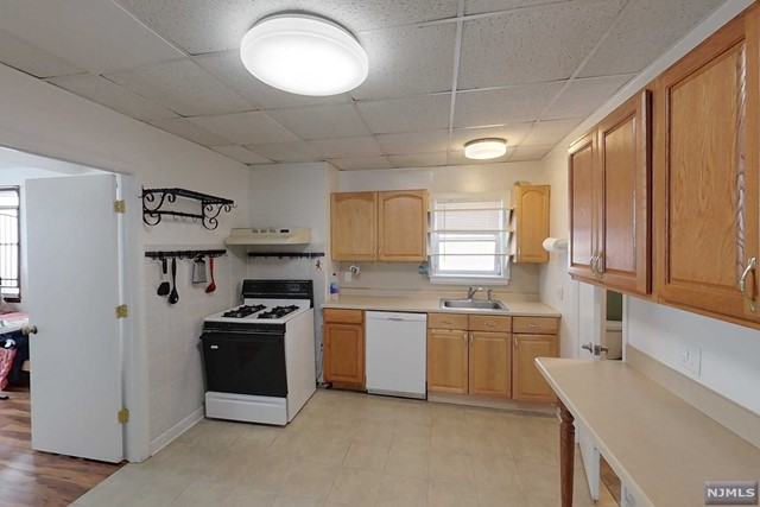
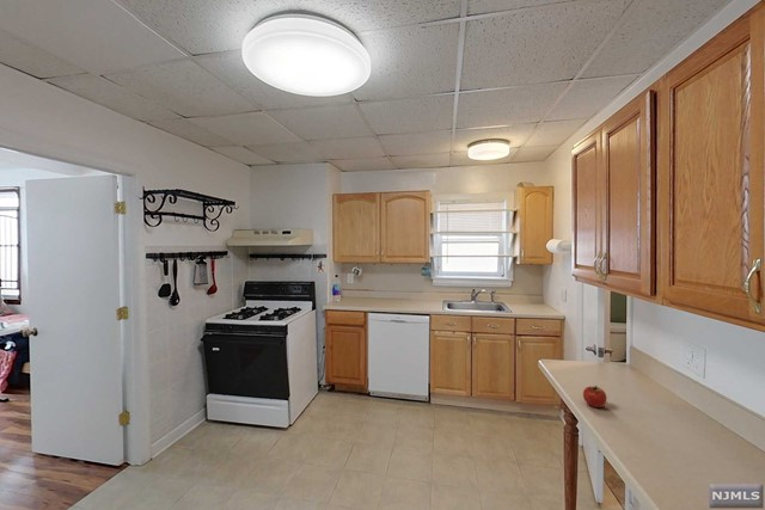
+ fruit [582,385,608,408]
